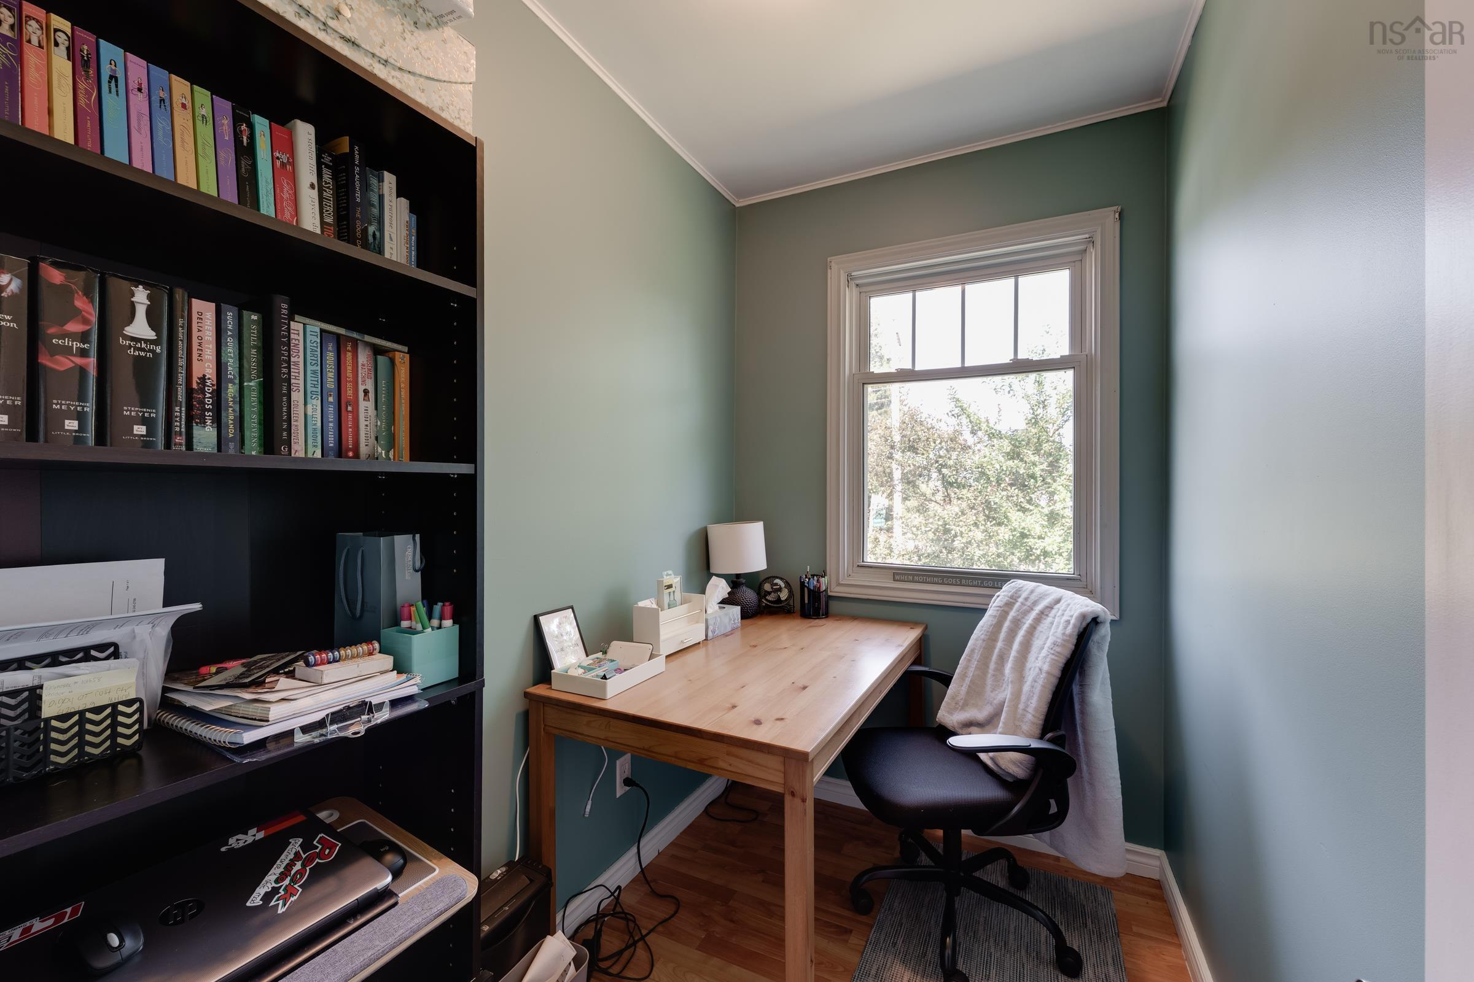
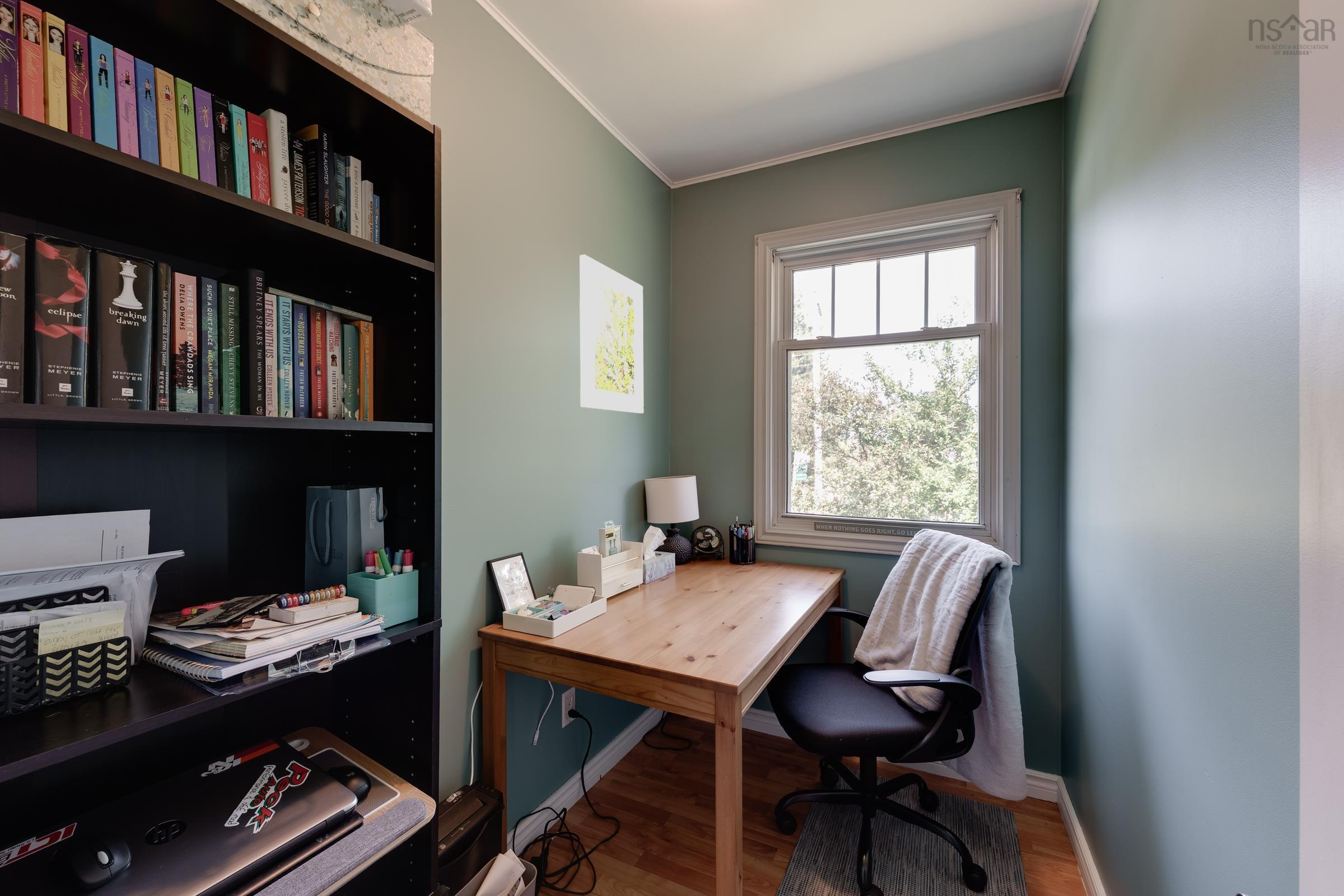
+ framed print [579,254,644,414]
